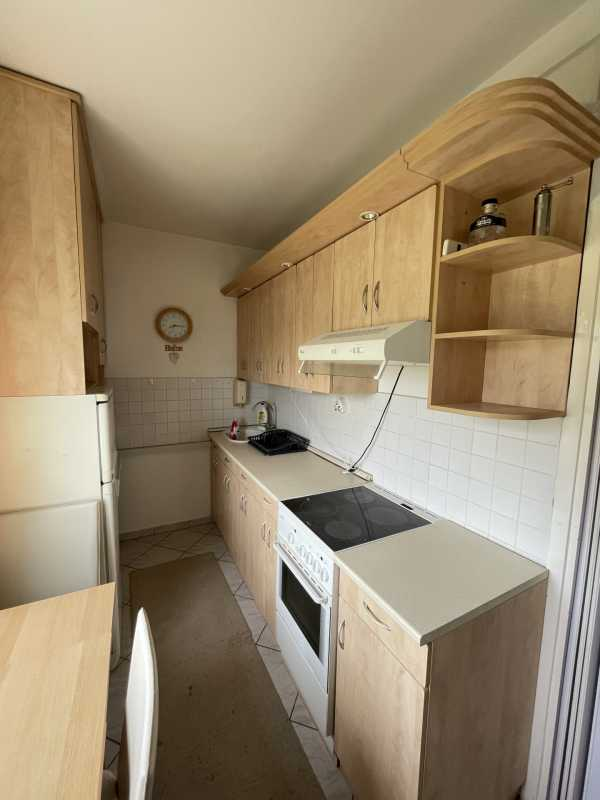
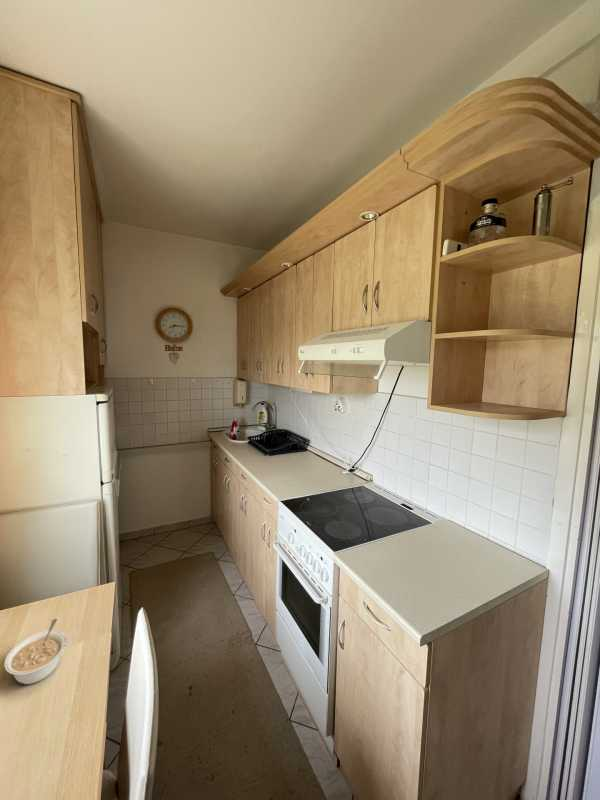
+ legume [3,618,68,685]
